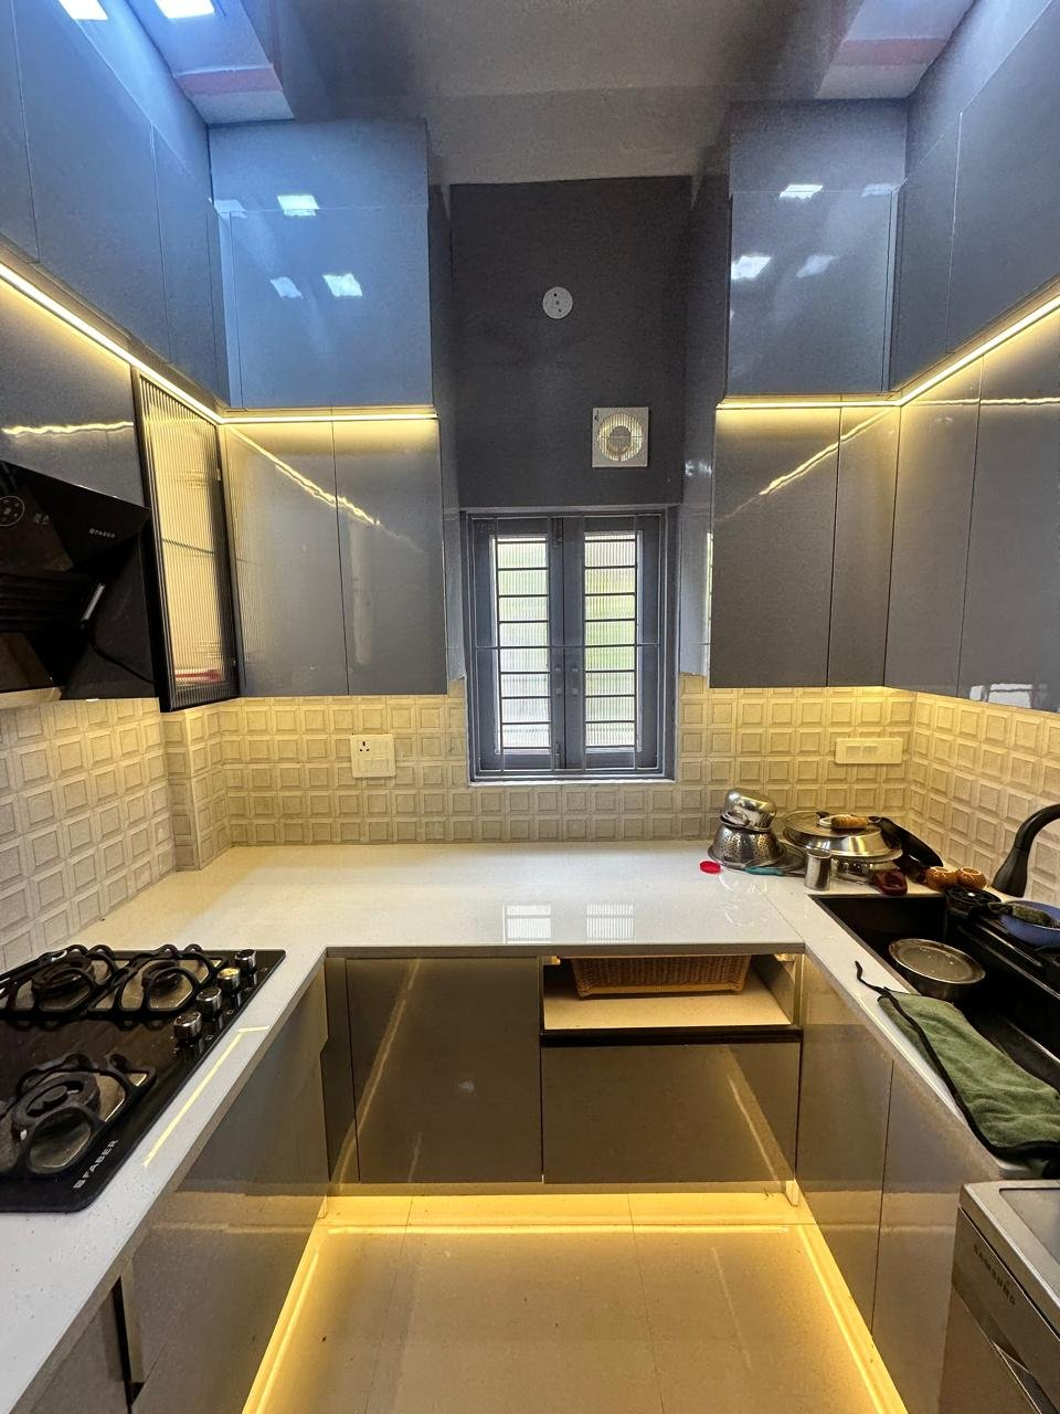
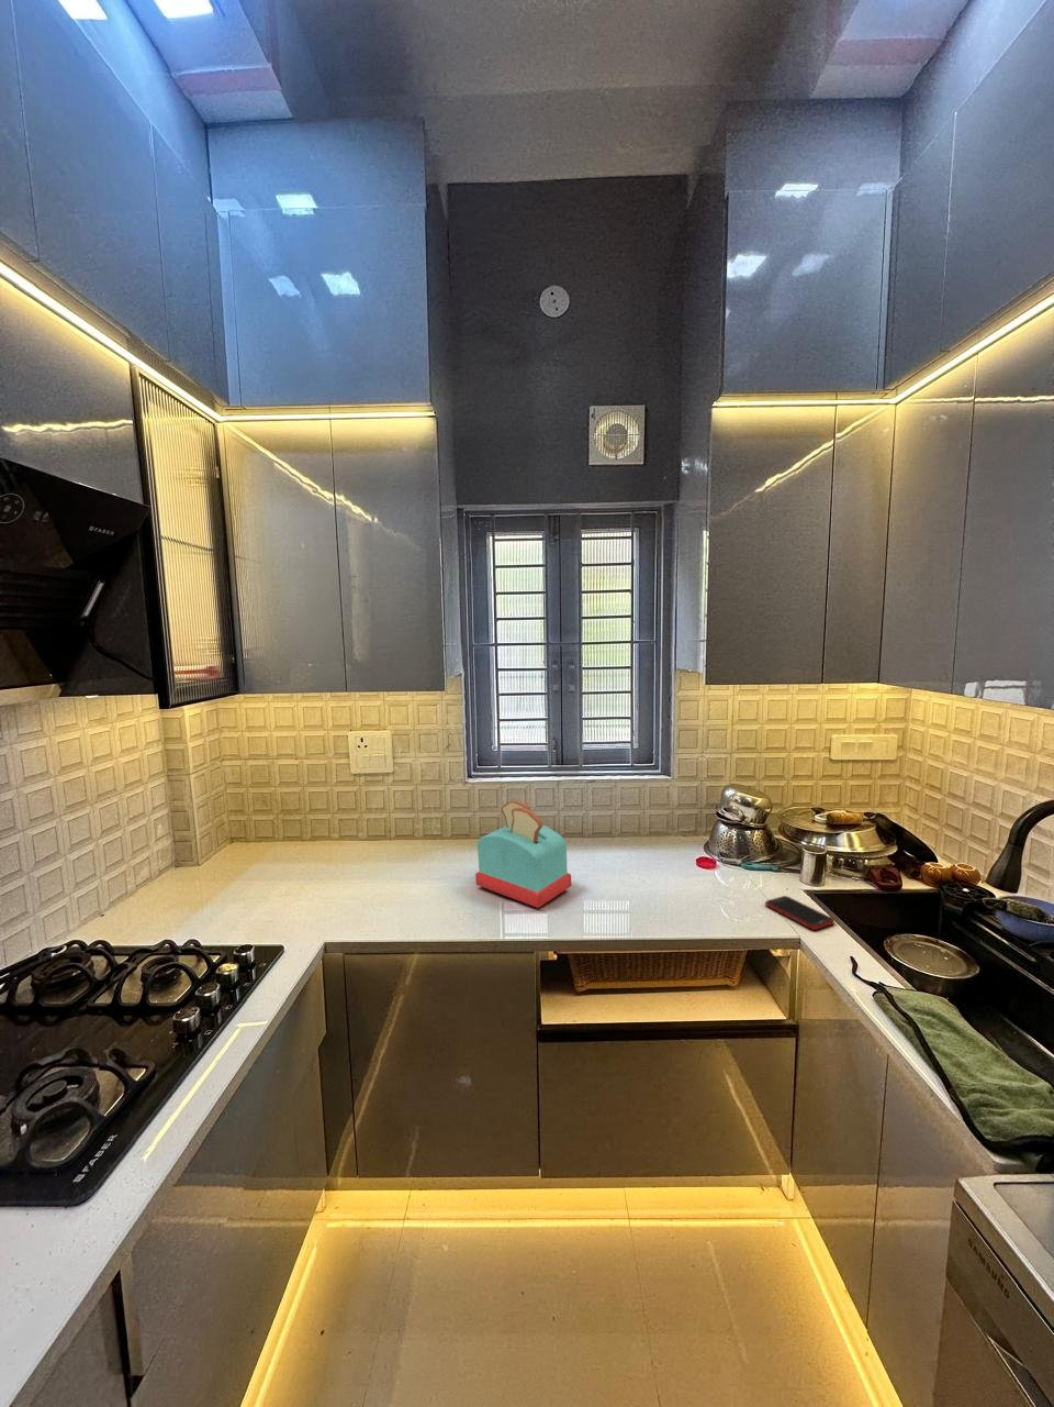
+ cell phone [764,895,836,931]
+ toaster [474,799,572,910]
